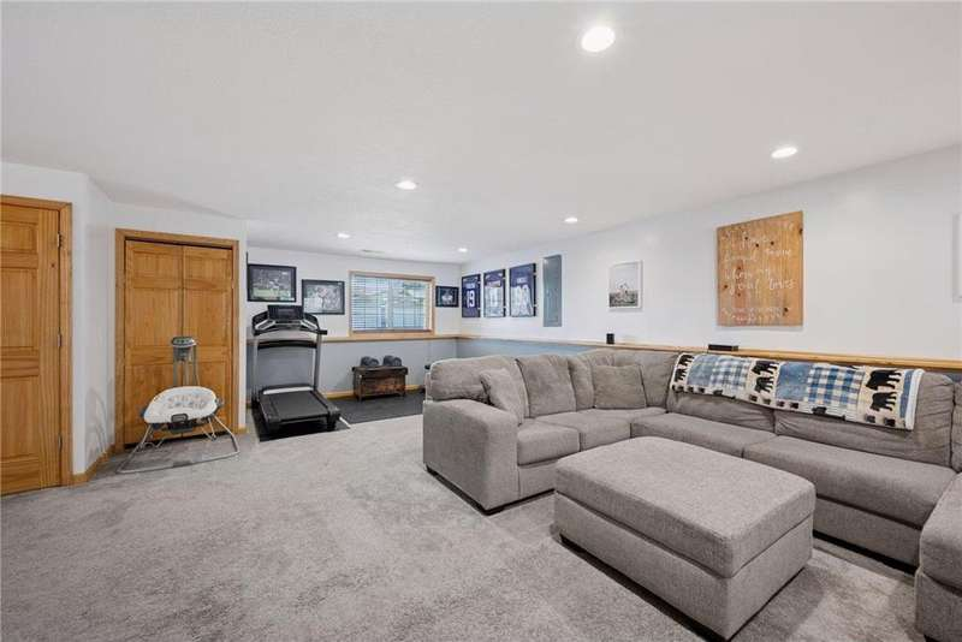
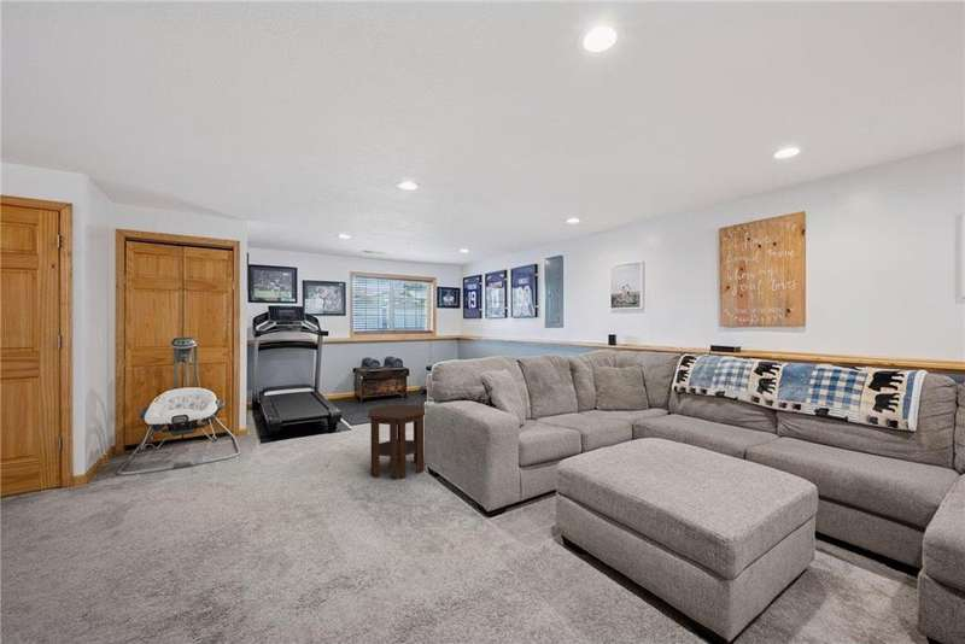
+ side table [367,403,426,480]
